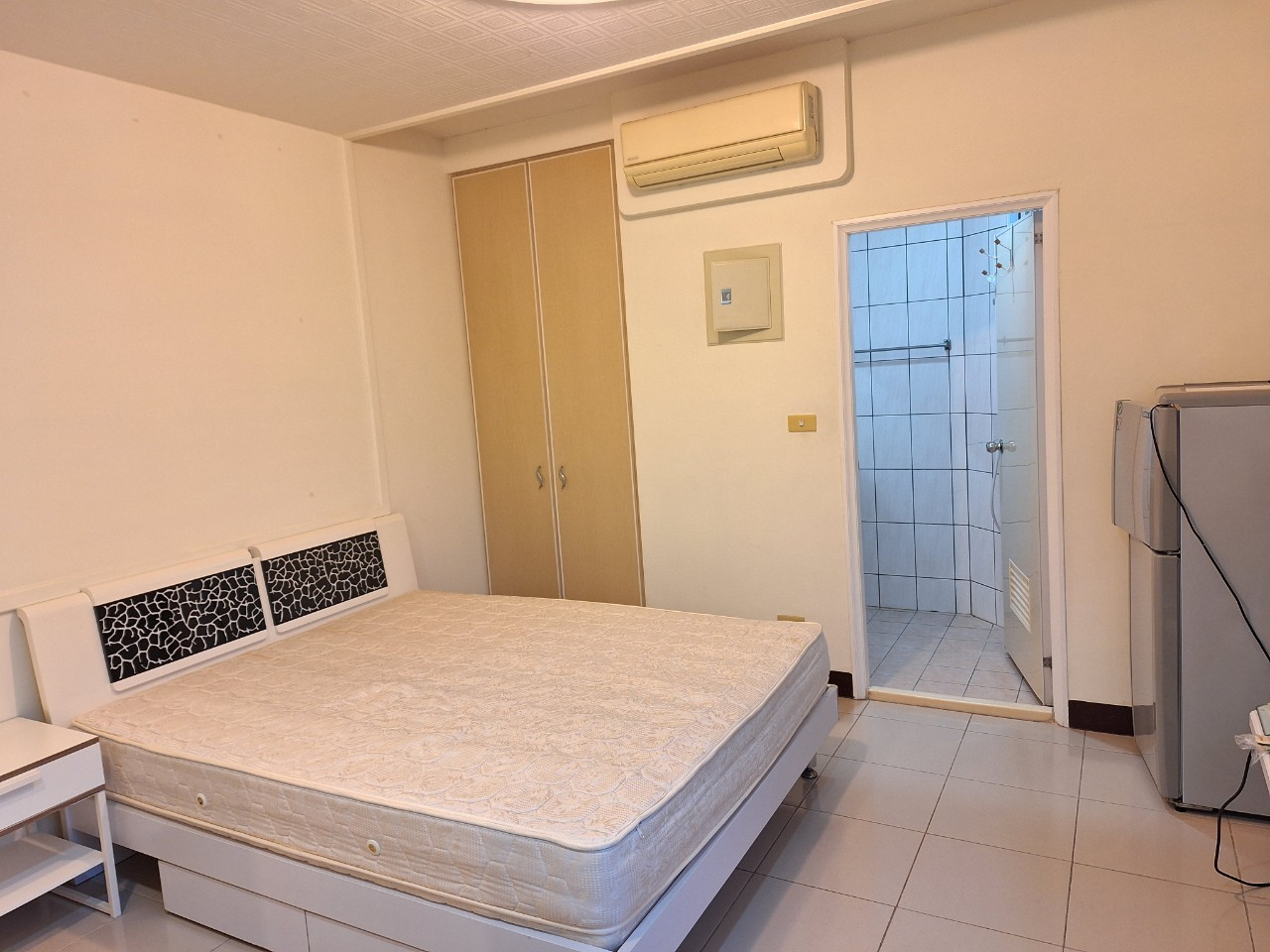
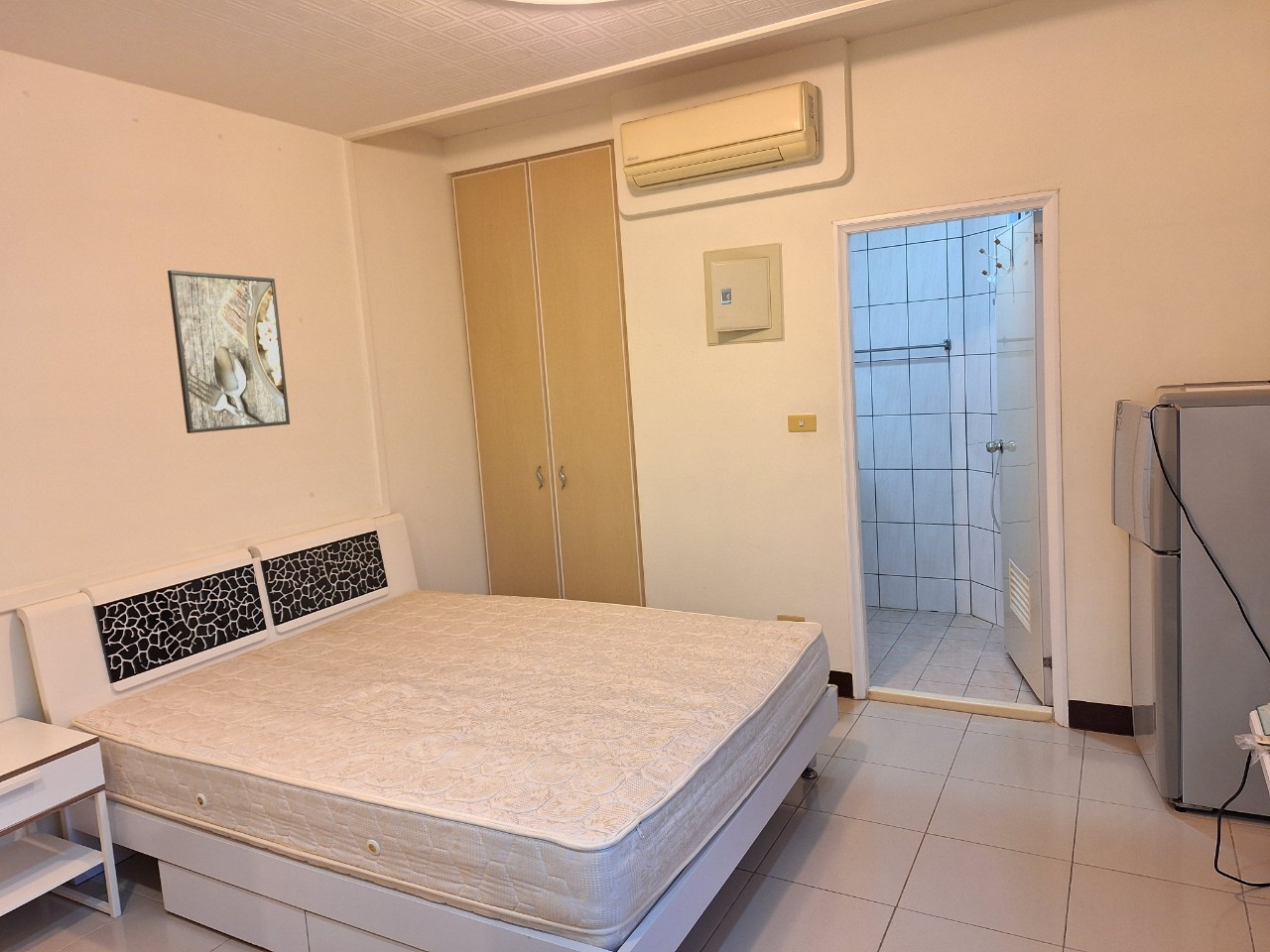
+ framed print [167,269,291,434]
